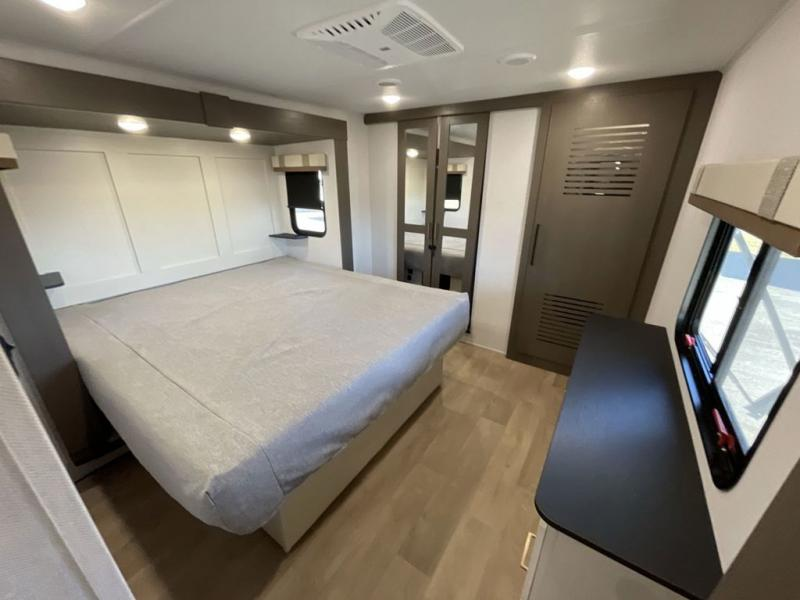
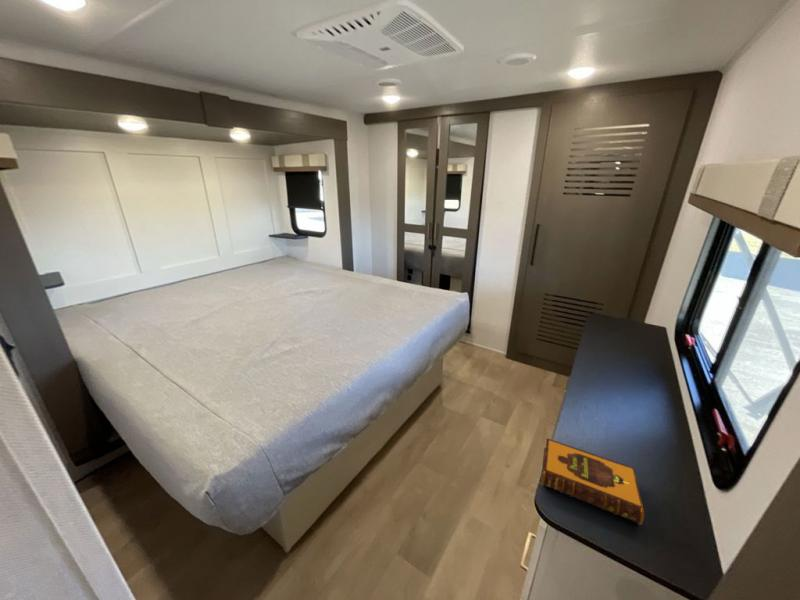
+ hardback book [540,437,645,526]
